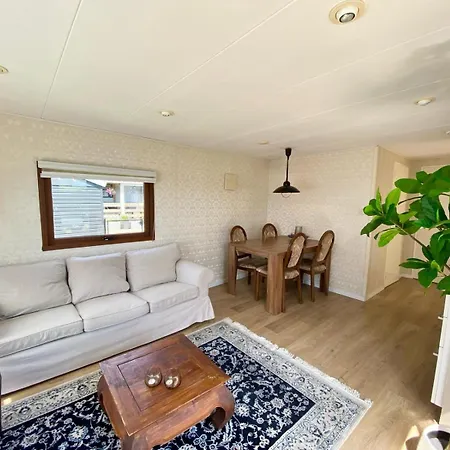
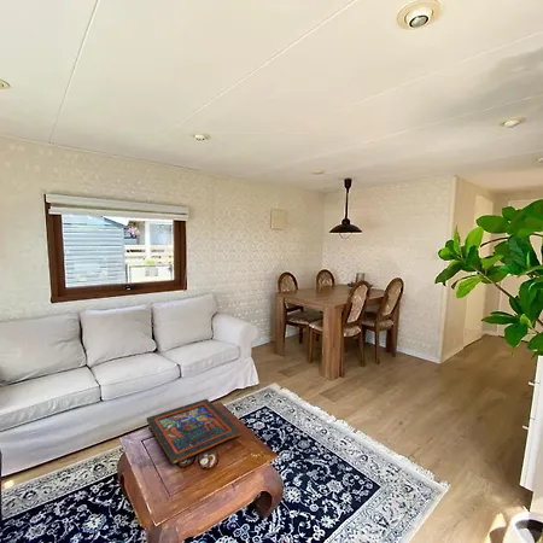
+ religious icon [146,398,241,466]
